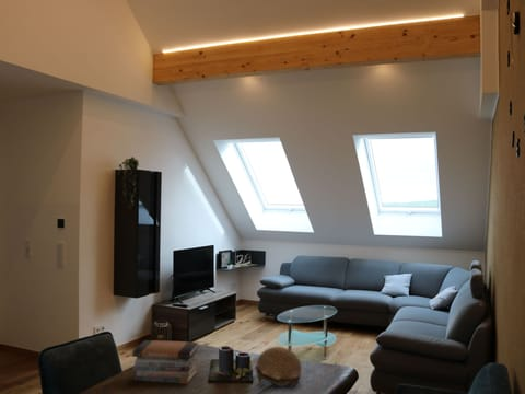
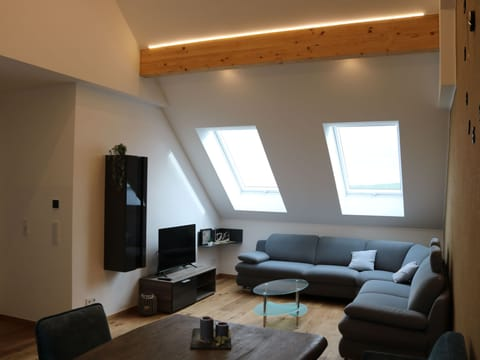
- decorative bowl [254,346,303,390]
- book stack [131,339,199,385]
